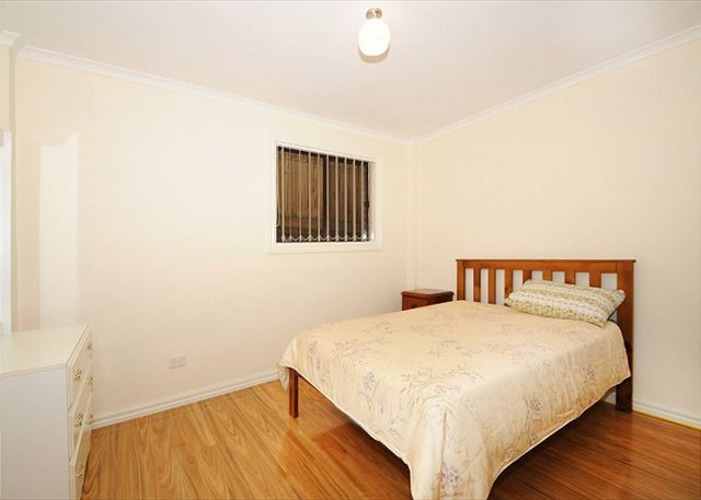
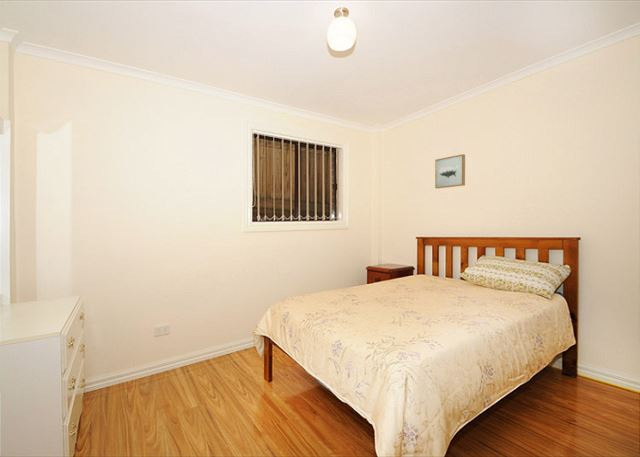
+ wall art [434,153,466,190]
